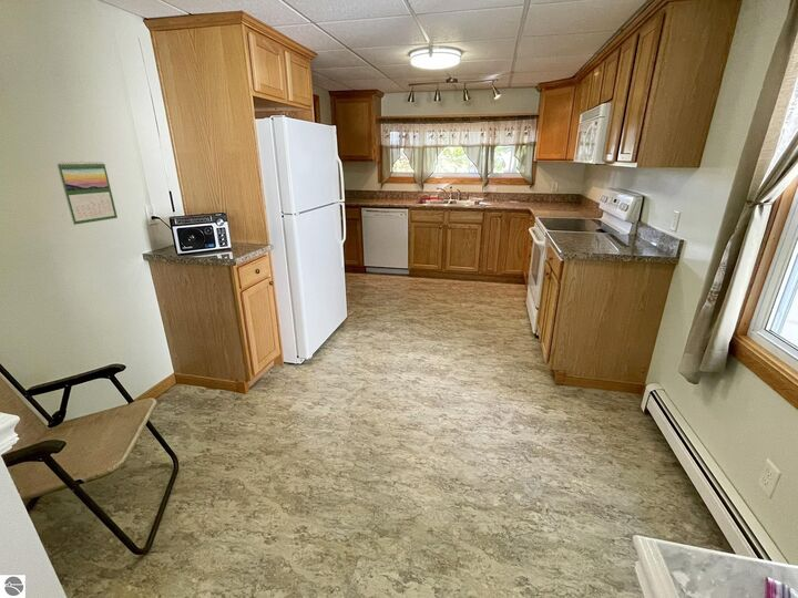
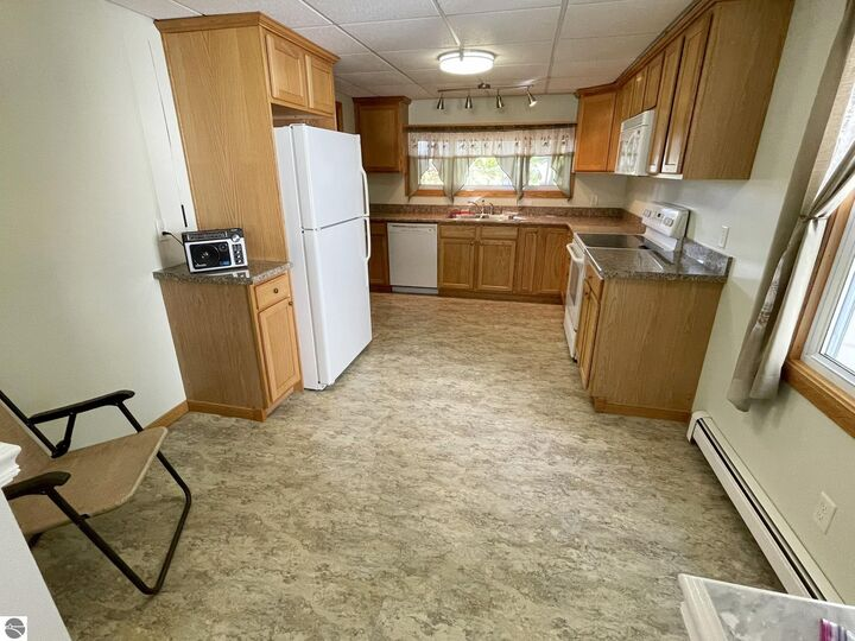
- calendar [55,161,119,226]
